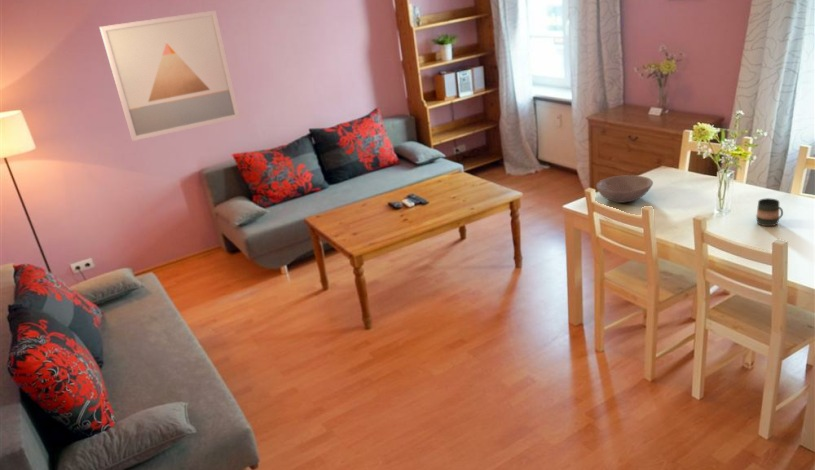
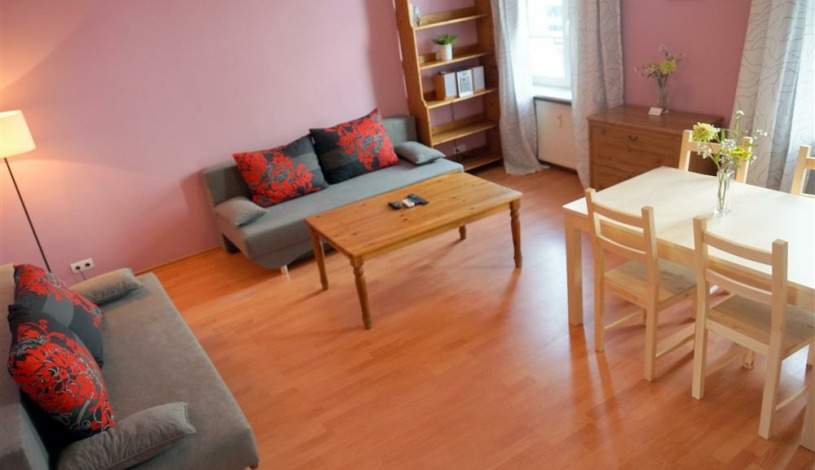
- bowl [595,174,654,204]
- wall art [98,9,241,142]
- mug [755,197,784,227]
